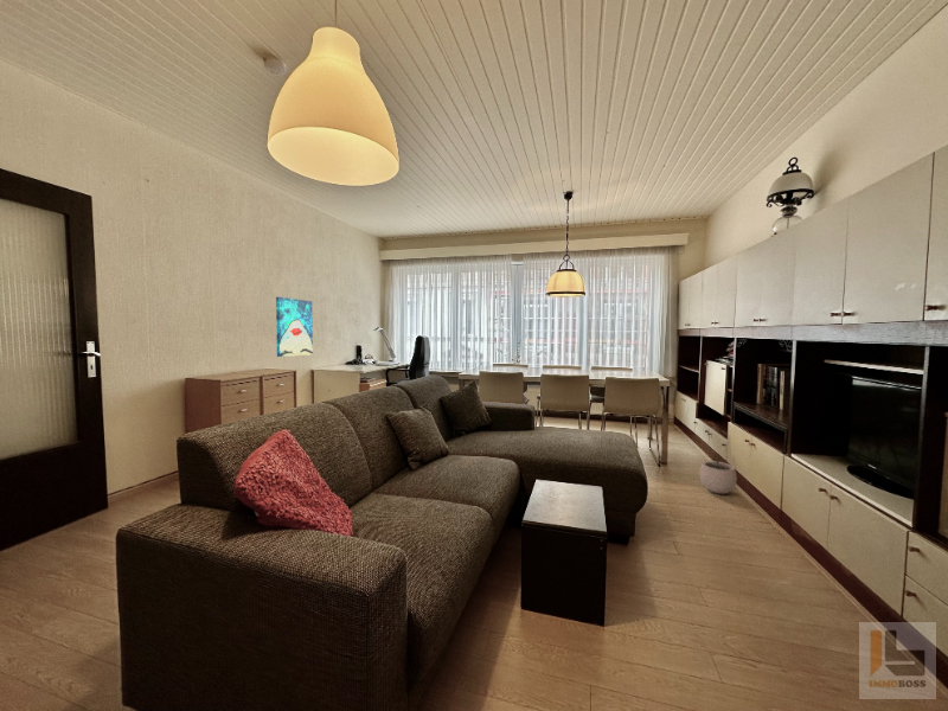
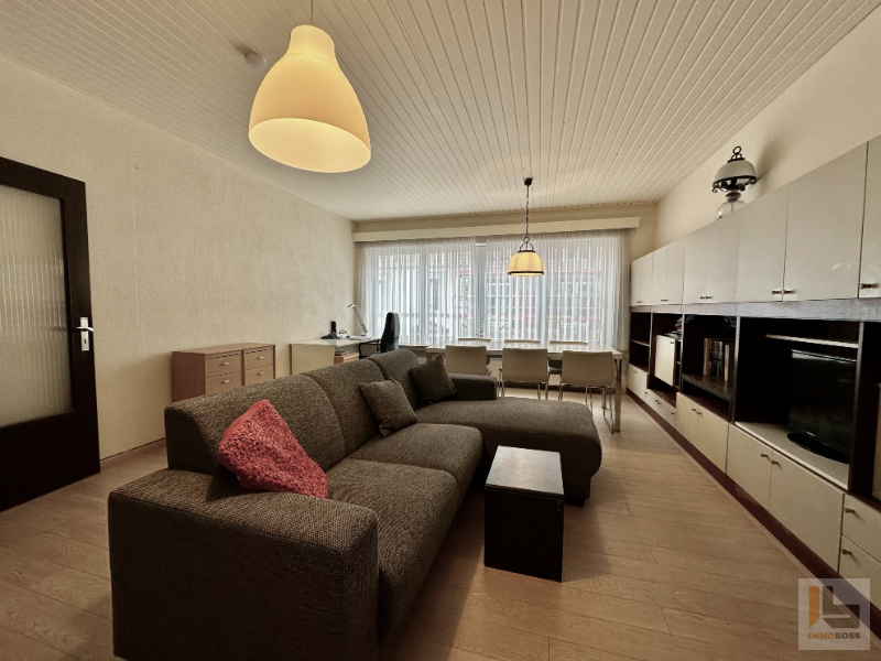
- plant pot [699,451,738,494]
- wall art [275,296,314,358]
